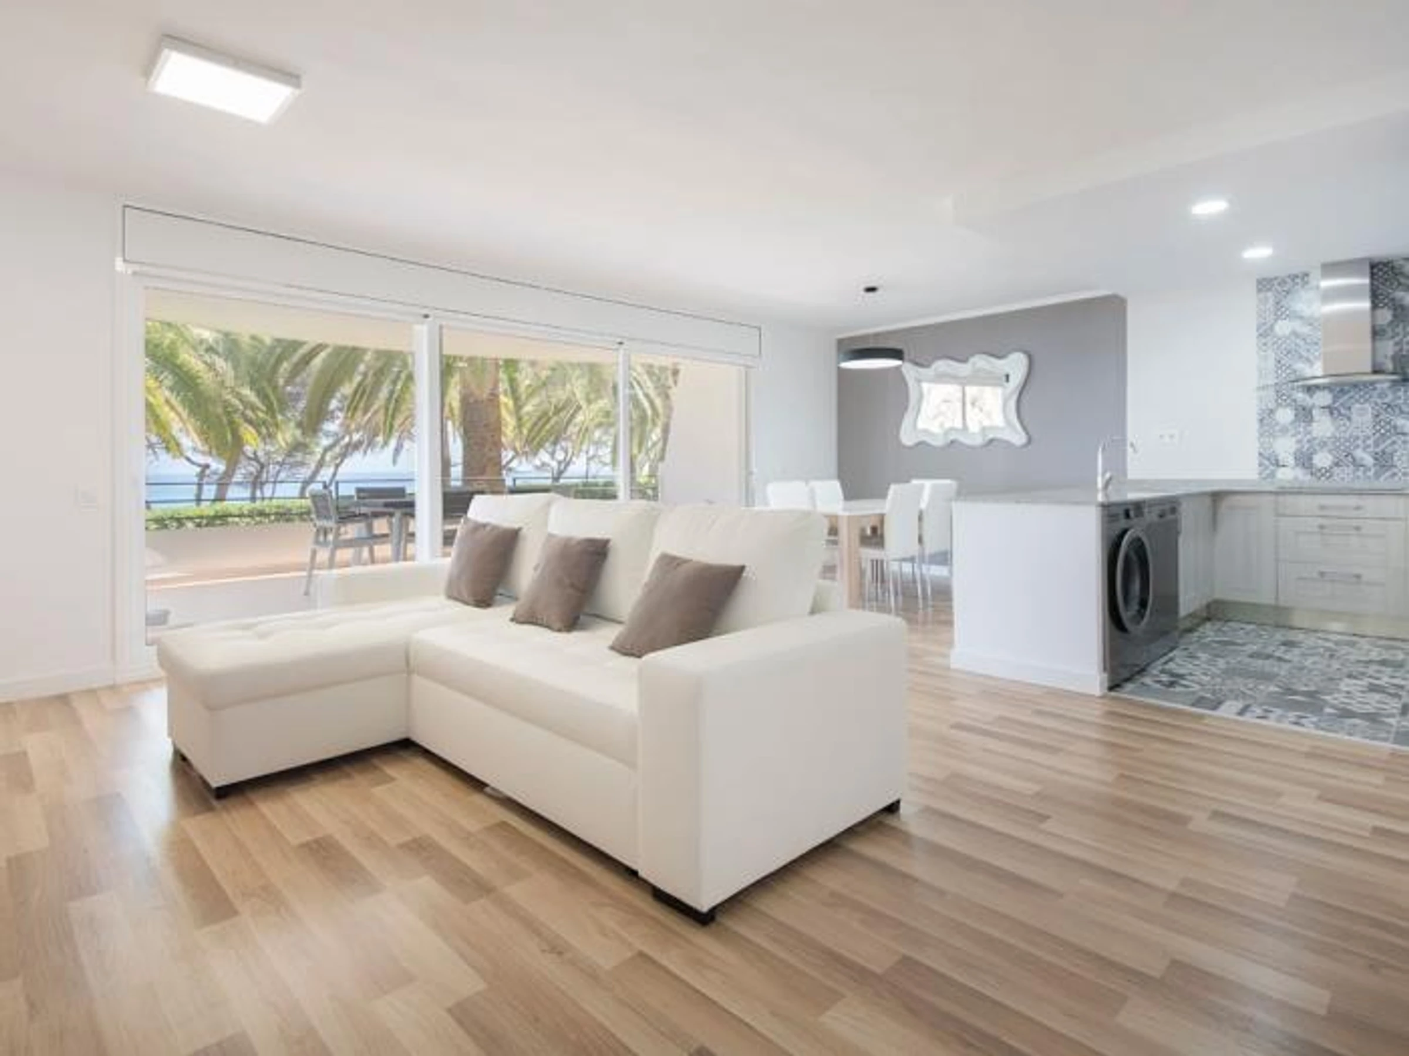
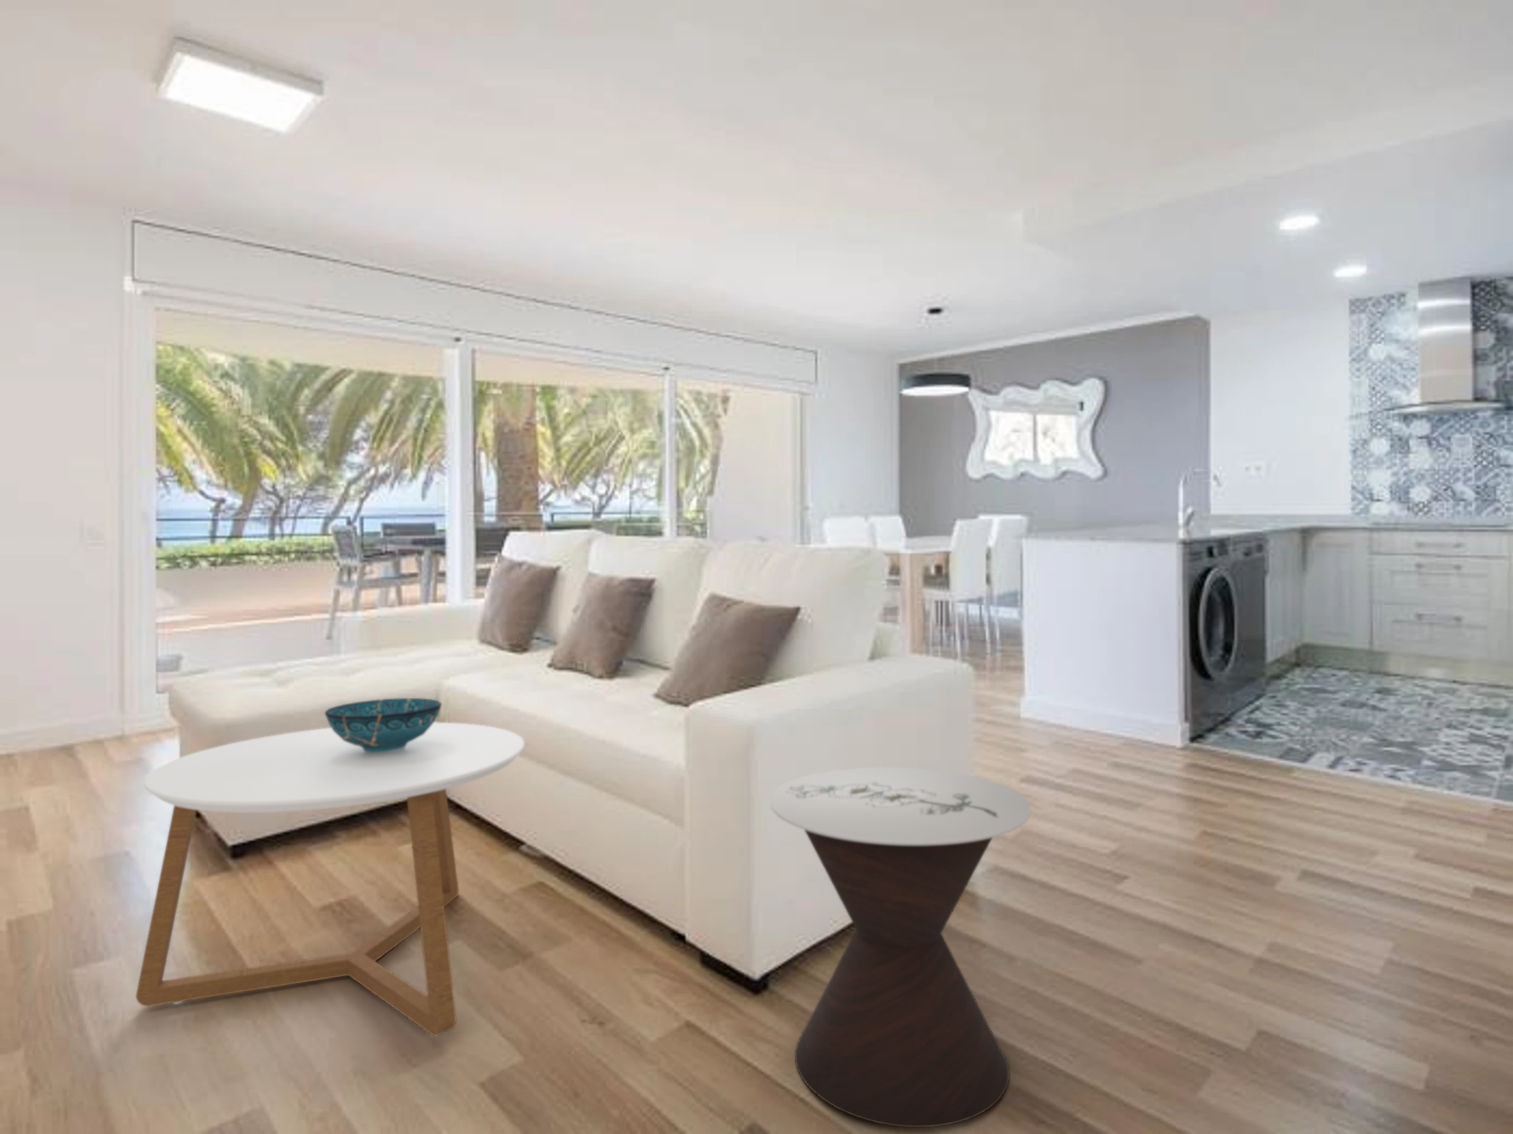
+ side table [770,767,1031,1128]
+ decorative bowl [324,697,442,754]
+ coffee table [136,722,525,1038]
